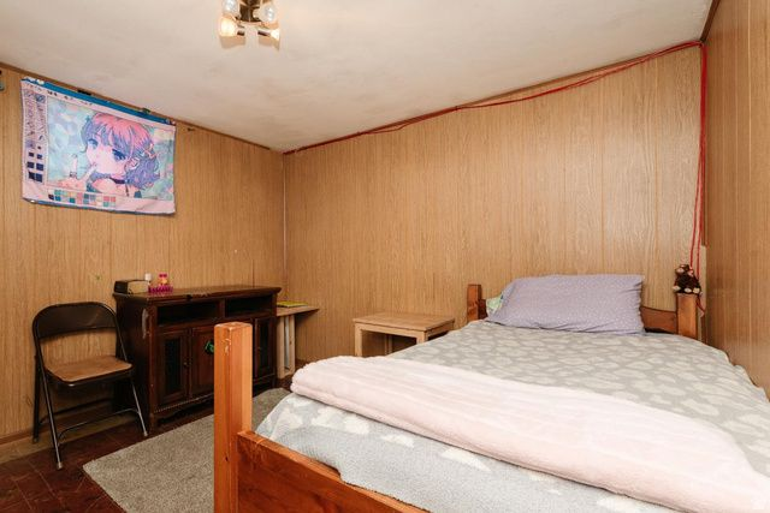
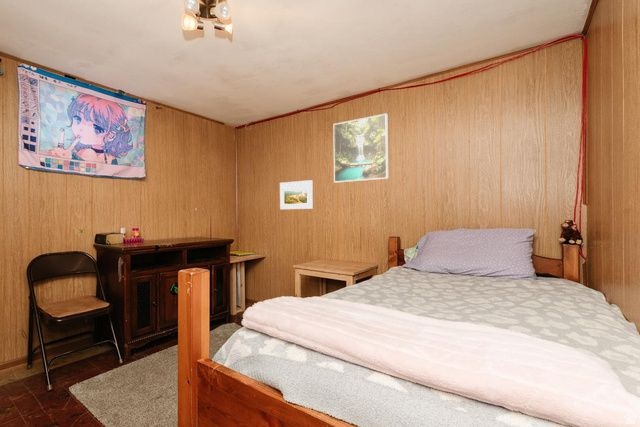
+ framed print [332,113,389,183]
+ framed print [279,179,314,210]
